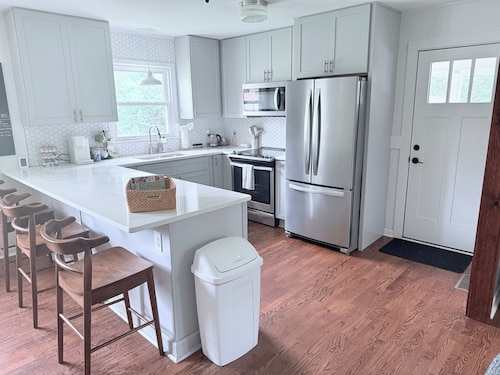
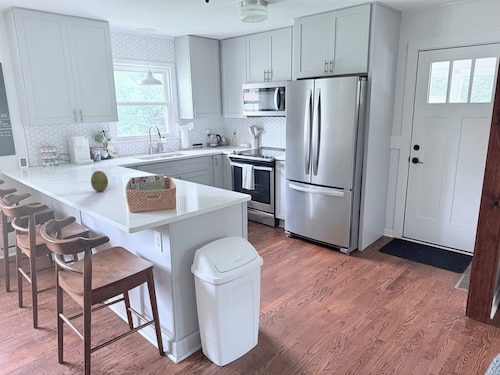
+ fruit [90,170,109,192]
